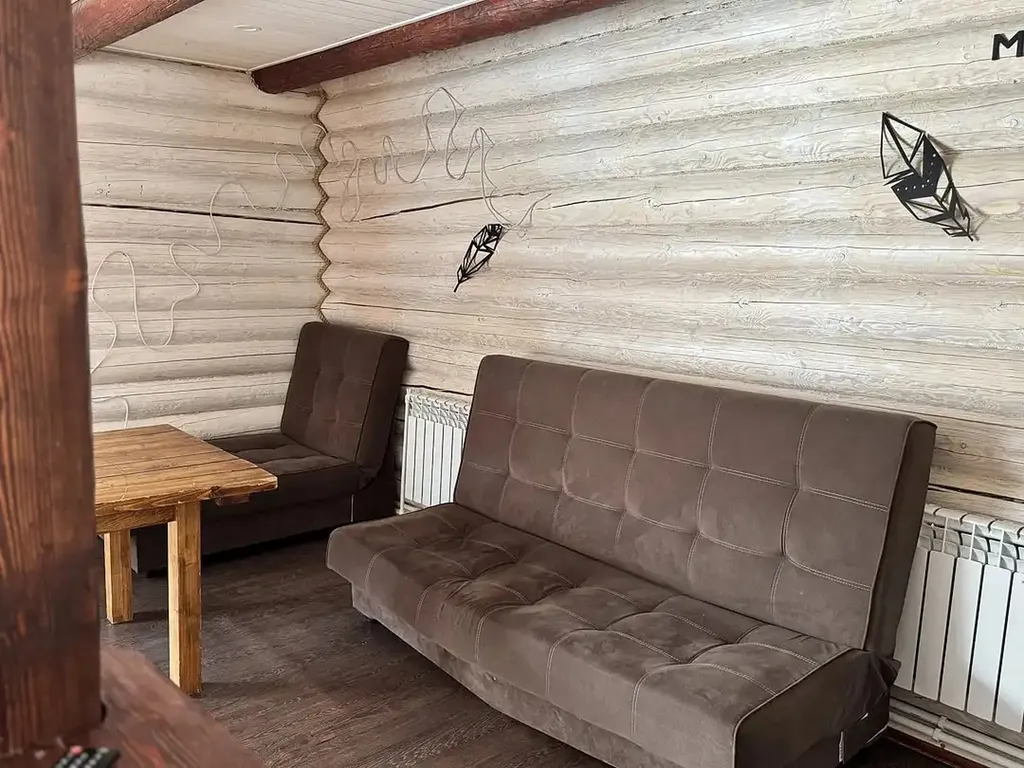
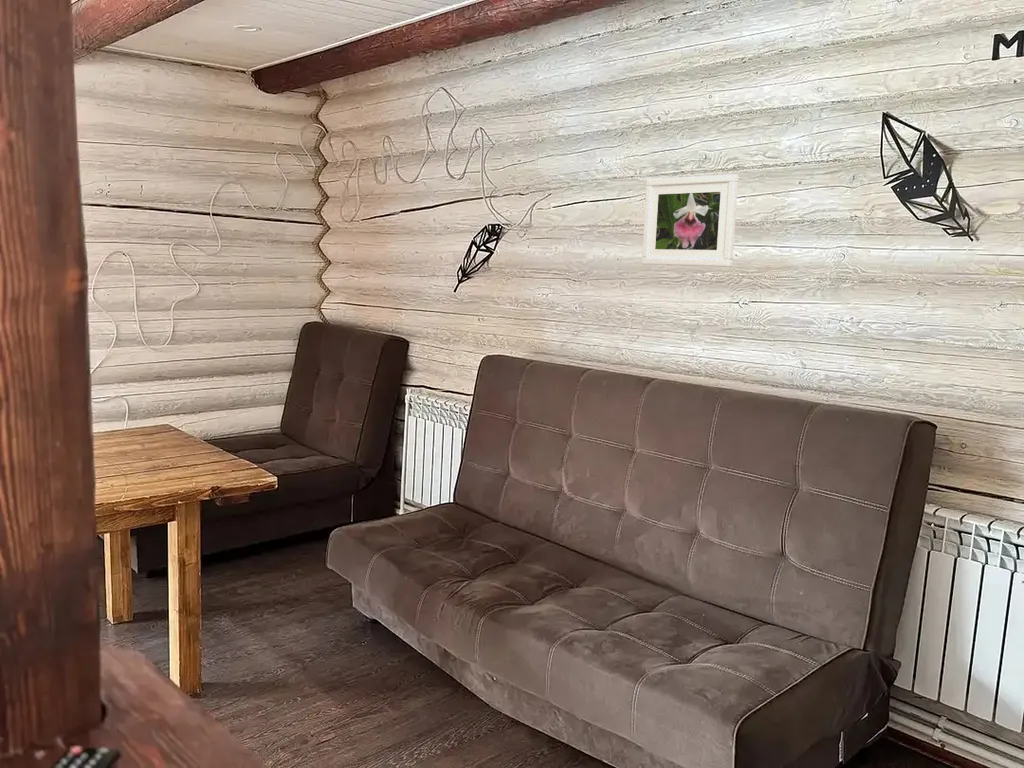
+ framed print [641,173,739,268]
